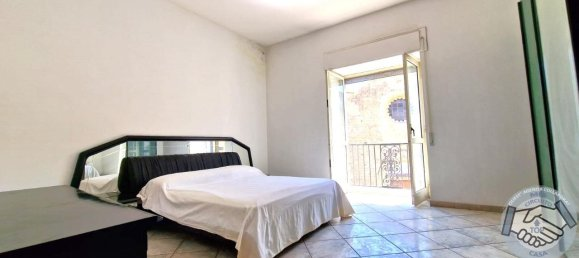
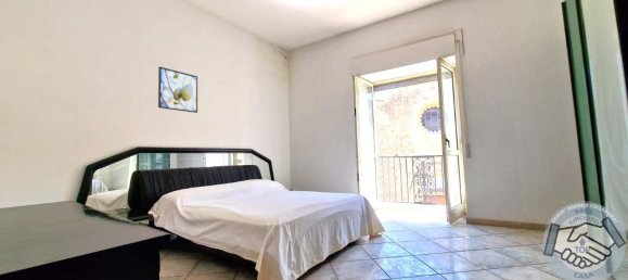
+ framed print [157,65,198,114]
